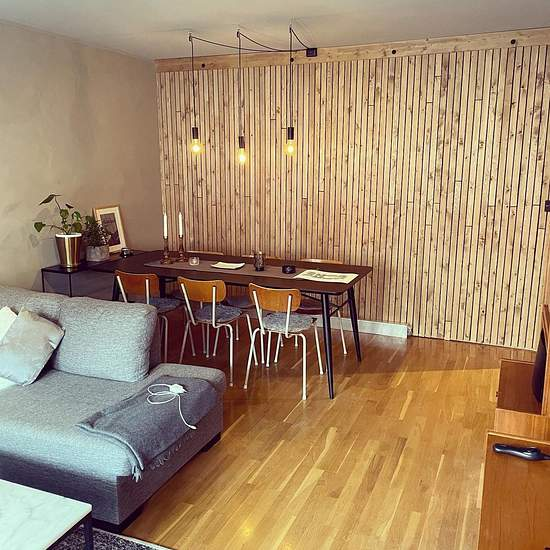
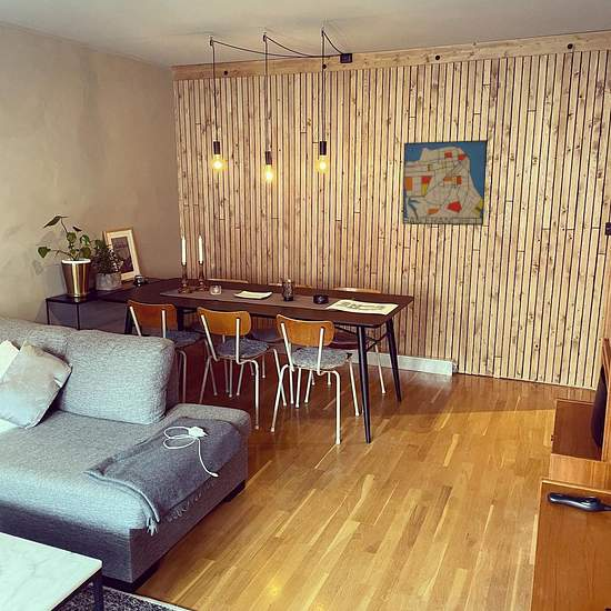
+ wall art [401,139,489,227]
